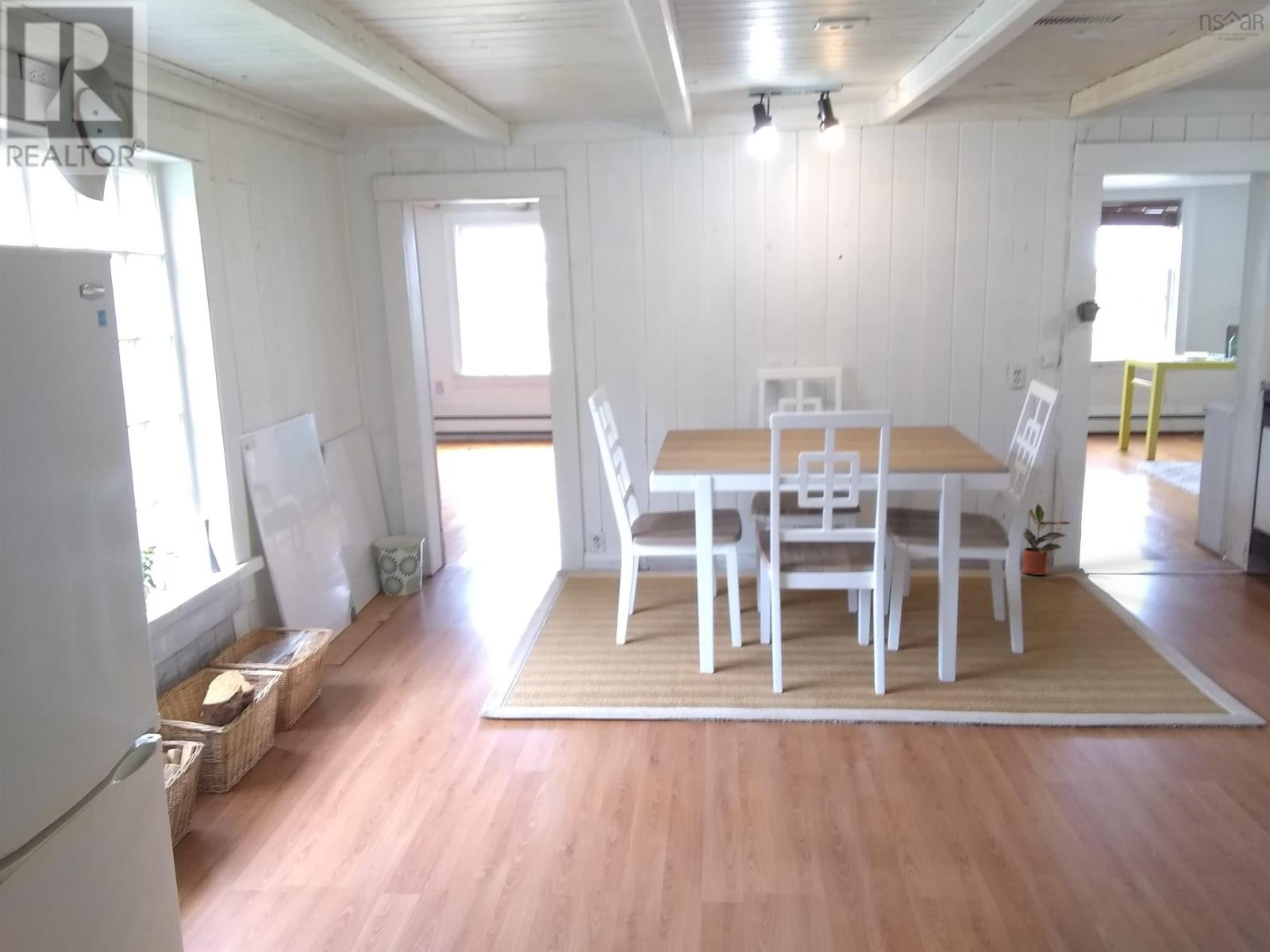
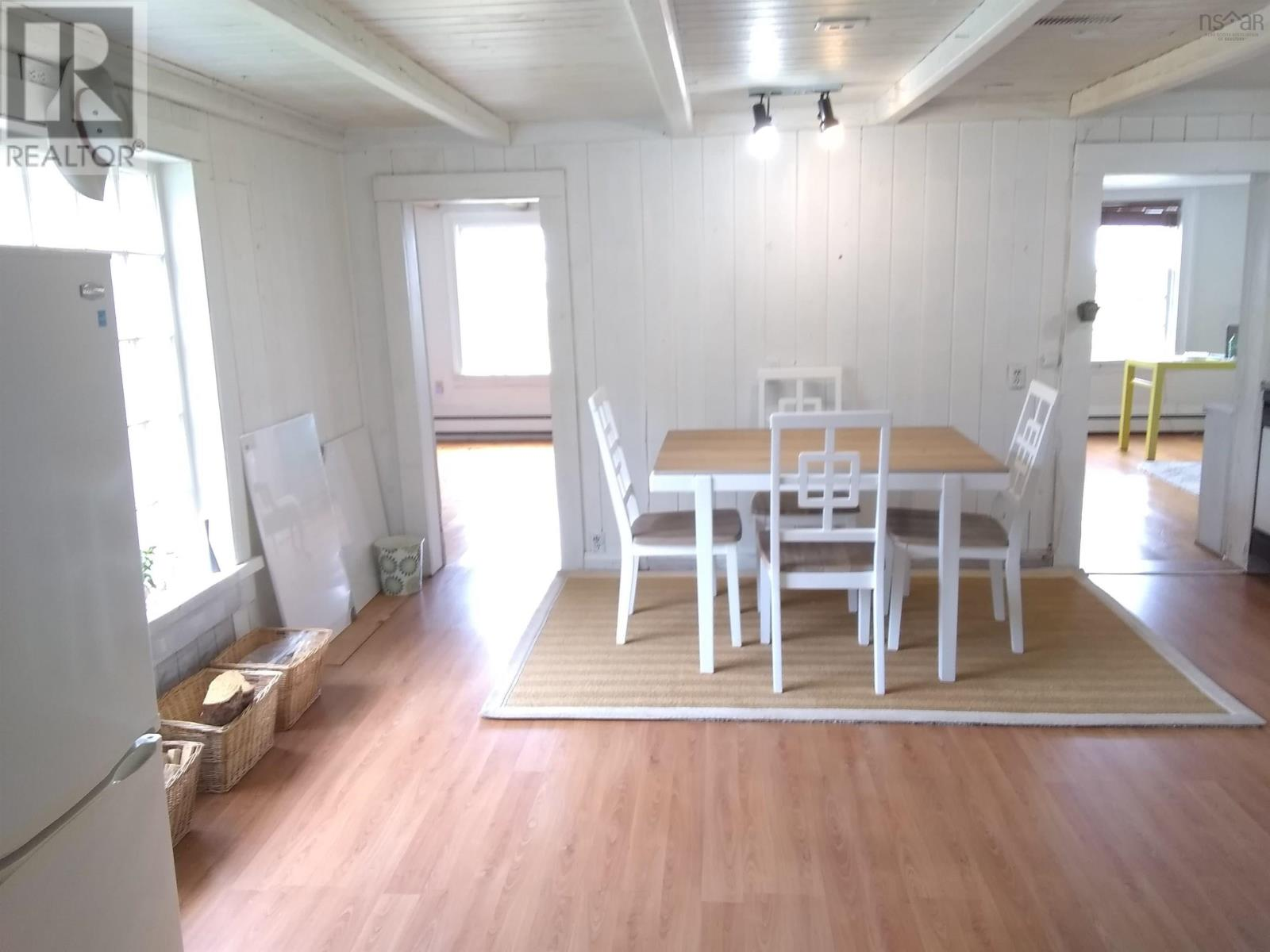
- potted plant [1022,502,1072,576]
